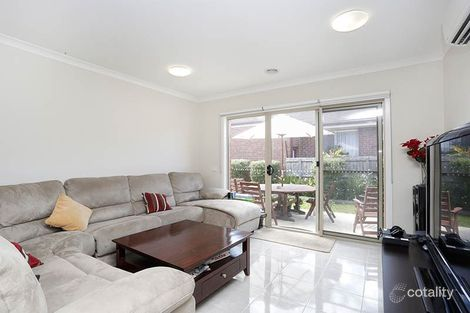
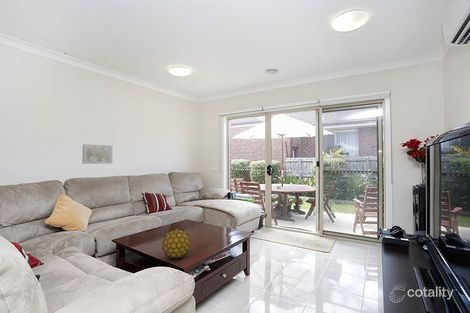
+ decorative ball [161,228,192,259]
+ wall art [81,143,114,165]
